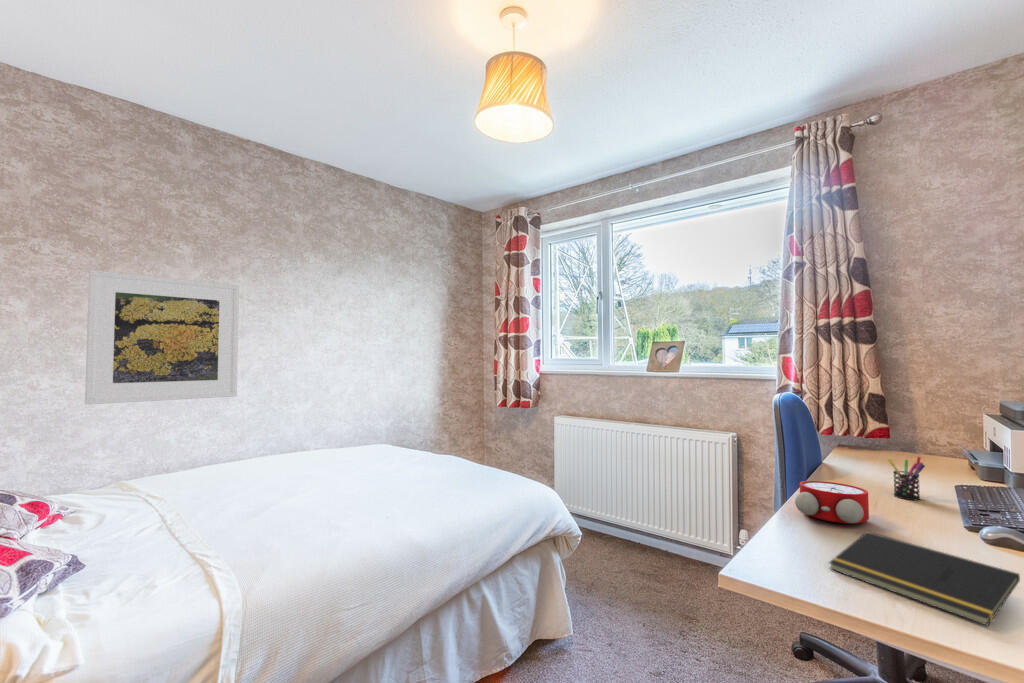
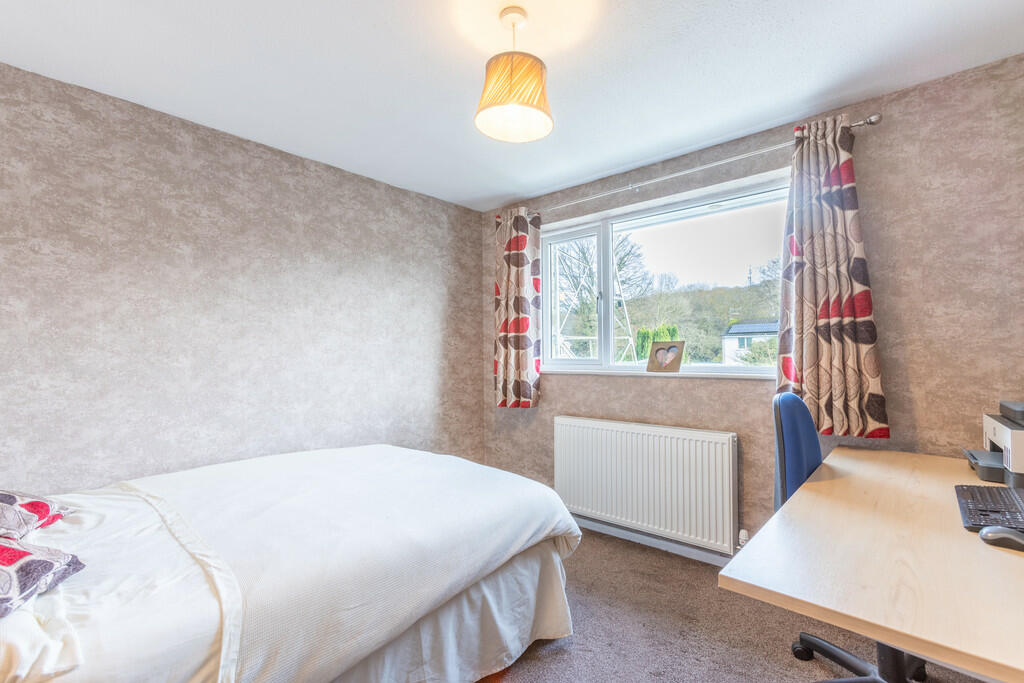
- pen holder [886,456,926,501]
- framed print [84,269,240,406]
- notepad [828,530,1021,627]
- alarm clock [794,480,870,525]
